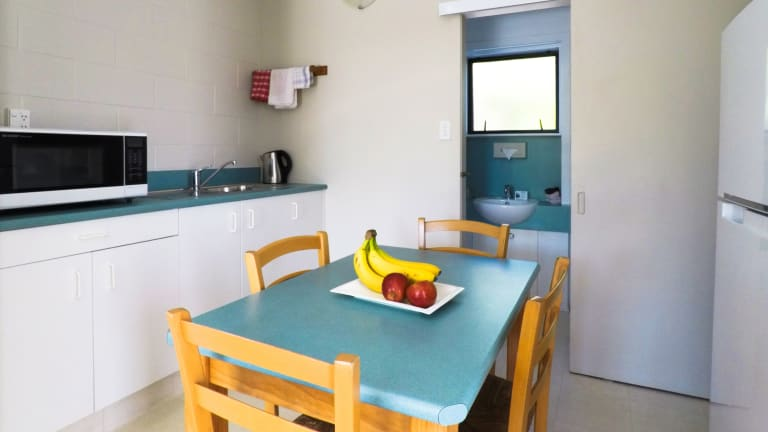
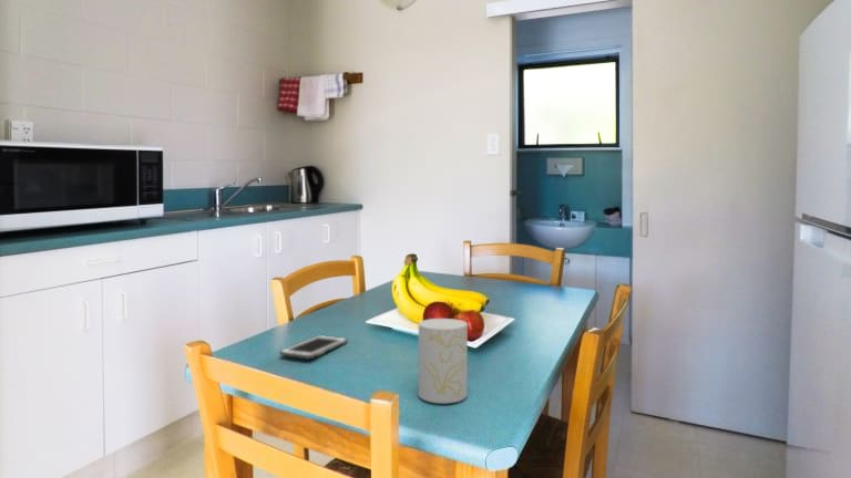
+ cup [418,318,469,404]
+ cell phone [278,334,349,361]
